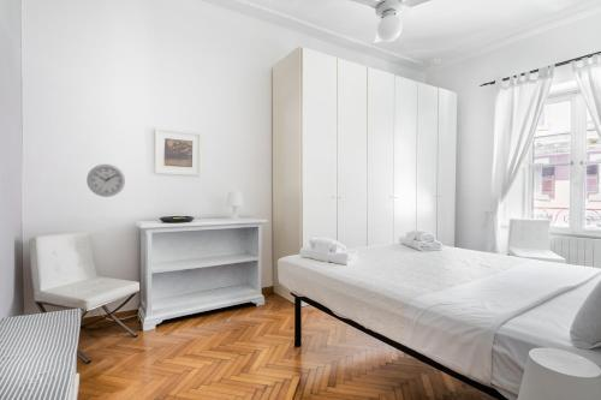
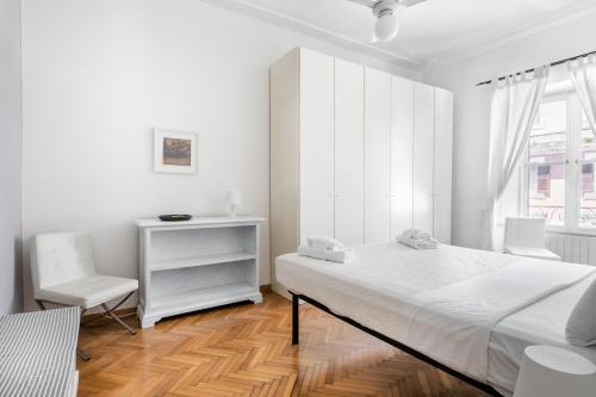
- wall clock [85,163,126,198]
